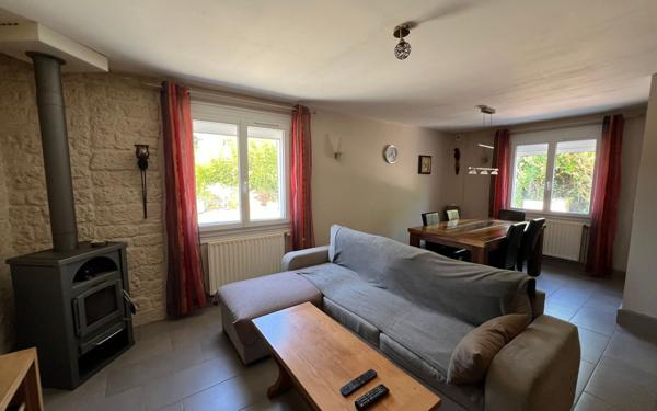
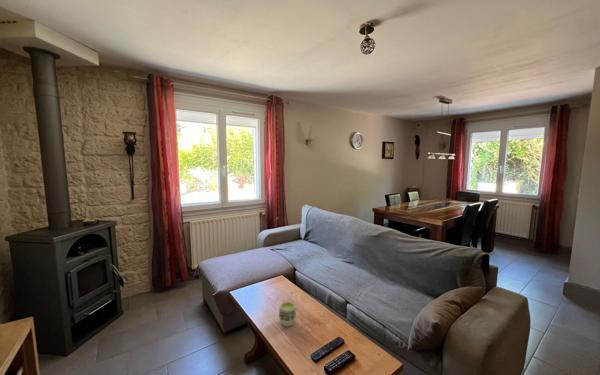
+ cup [278,301,297,327]
